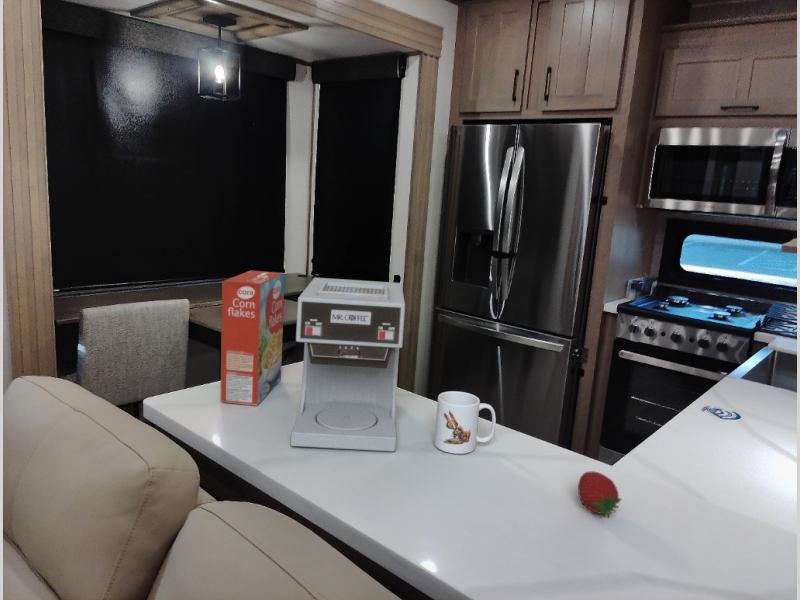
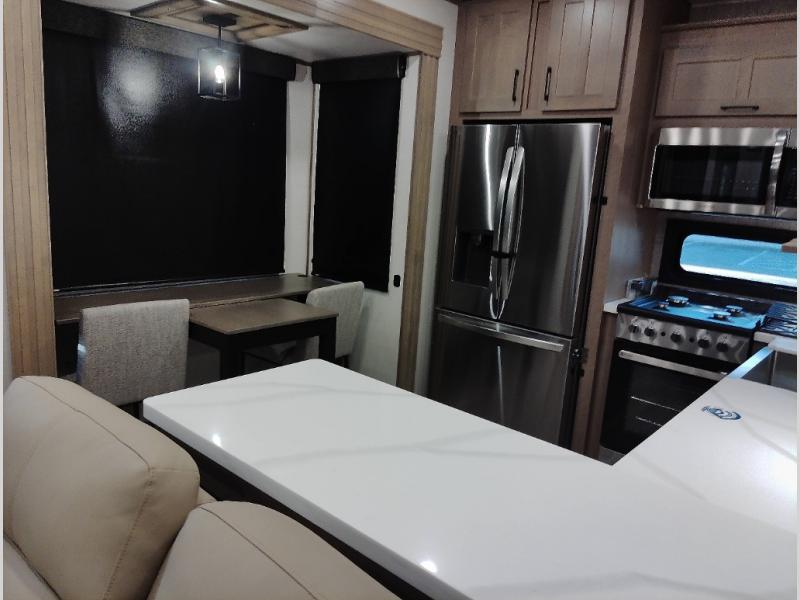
- coffee maker [290,277,406,453]
- fruit [577,470,622,519]
- cereal box [219,270,285,406]
- mug [433,390,497,455]
